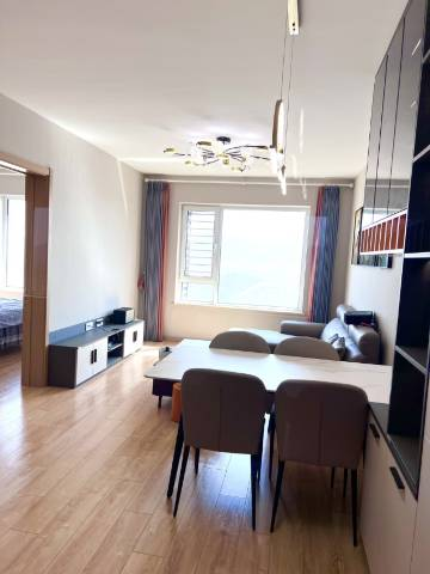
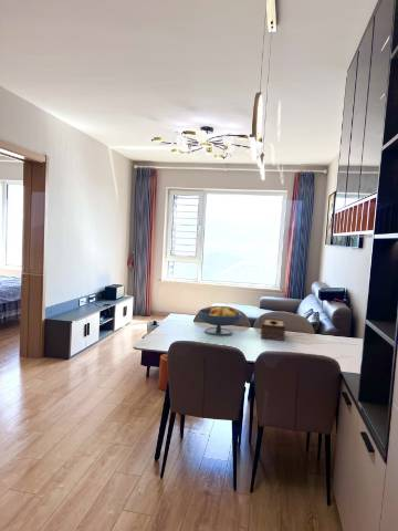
+ tissue box [260,317,286,342]
+ fruit bowl [197,306,242,336]
